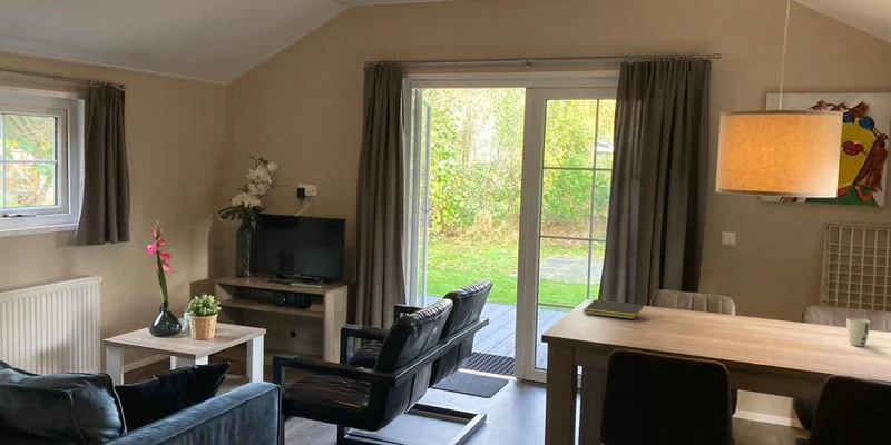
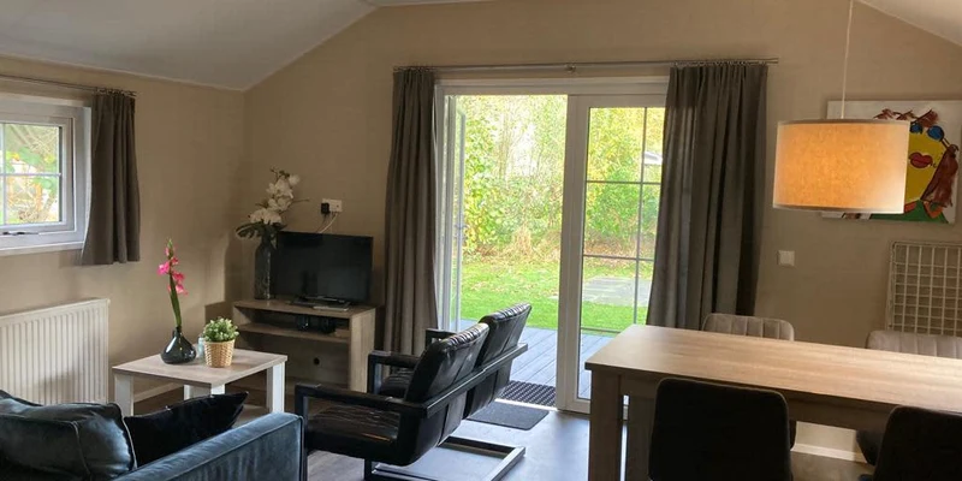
- notepad [582,298,645,320]
- cup [845,317,871,347]
